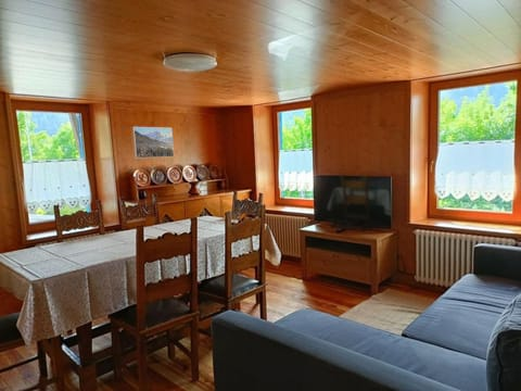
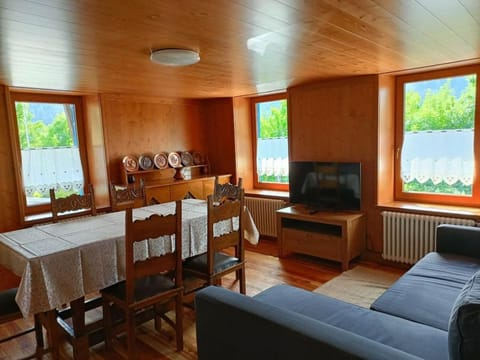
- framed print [131,126,175,160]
